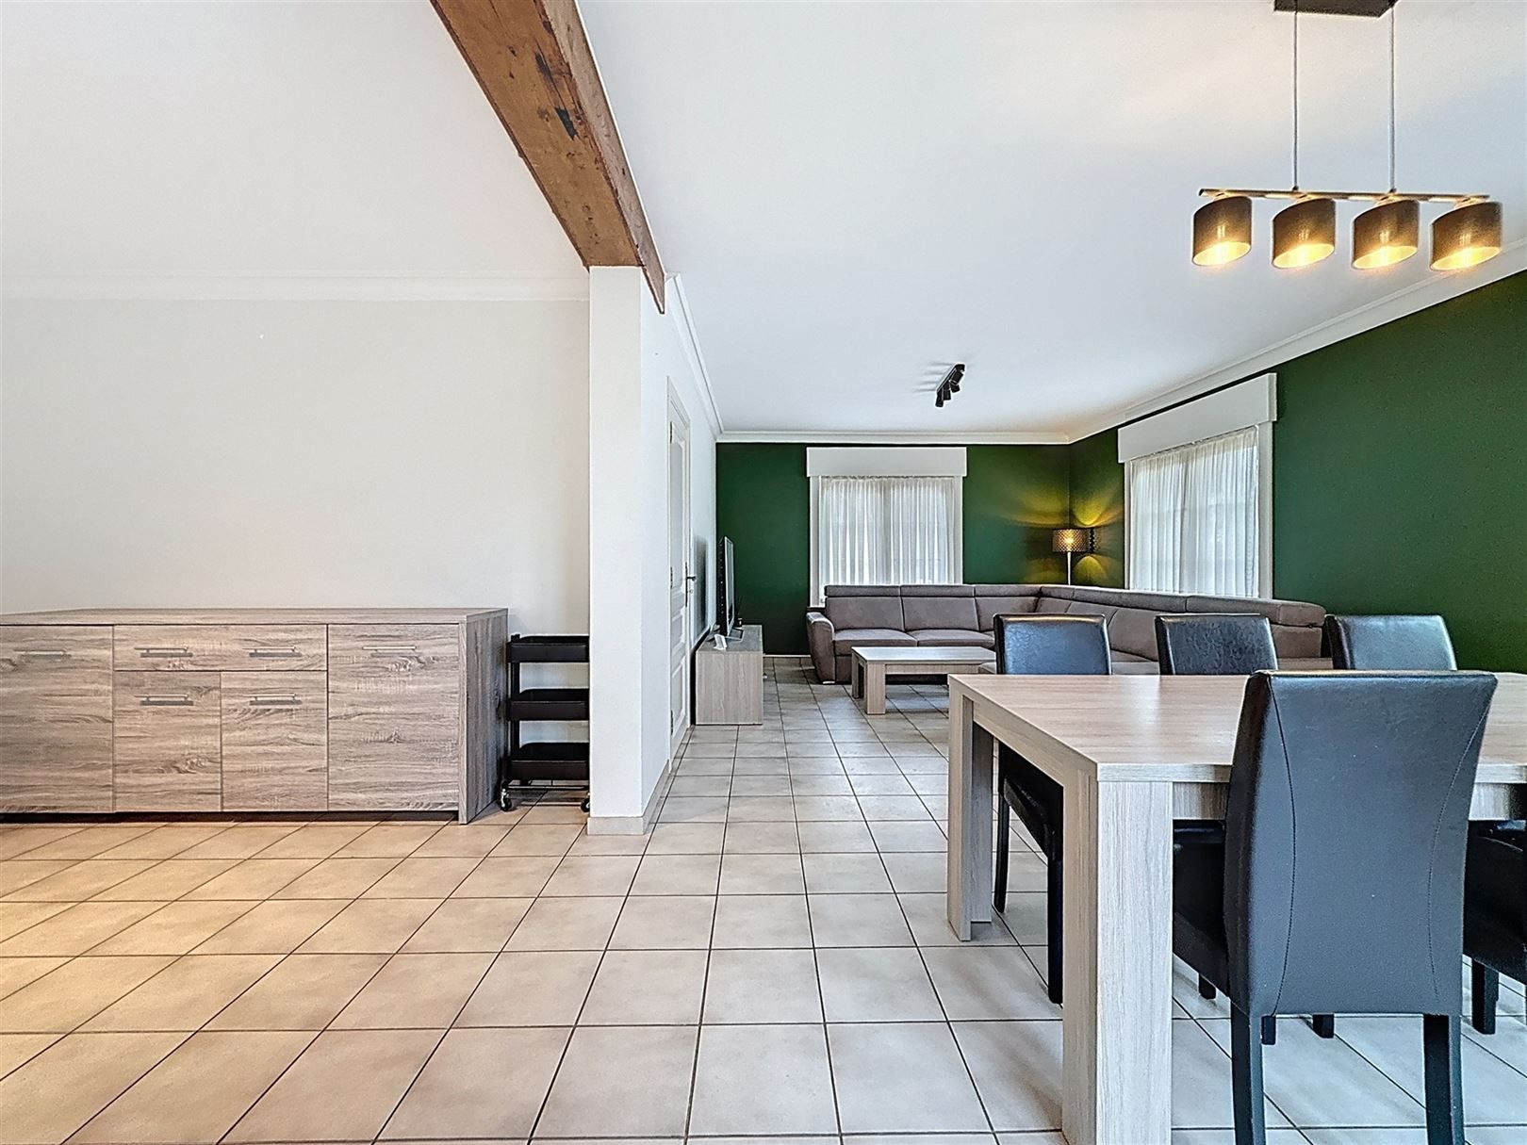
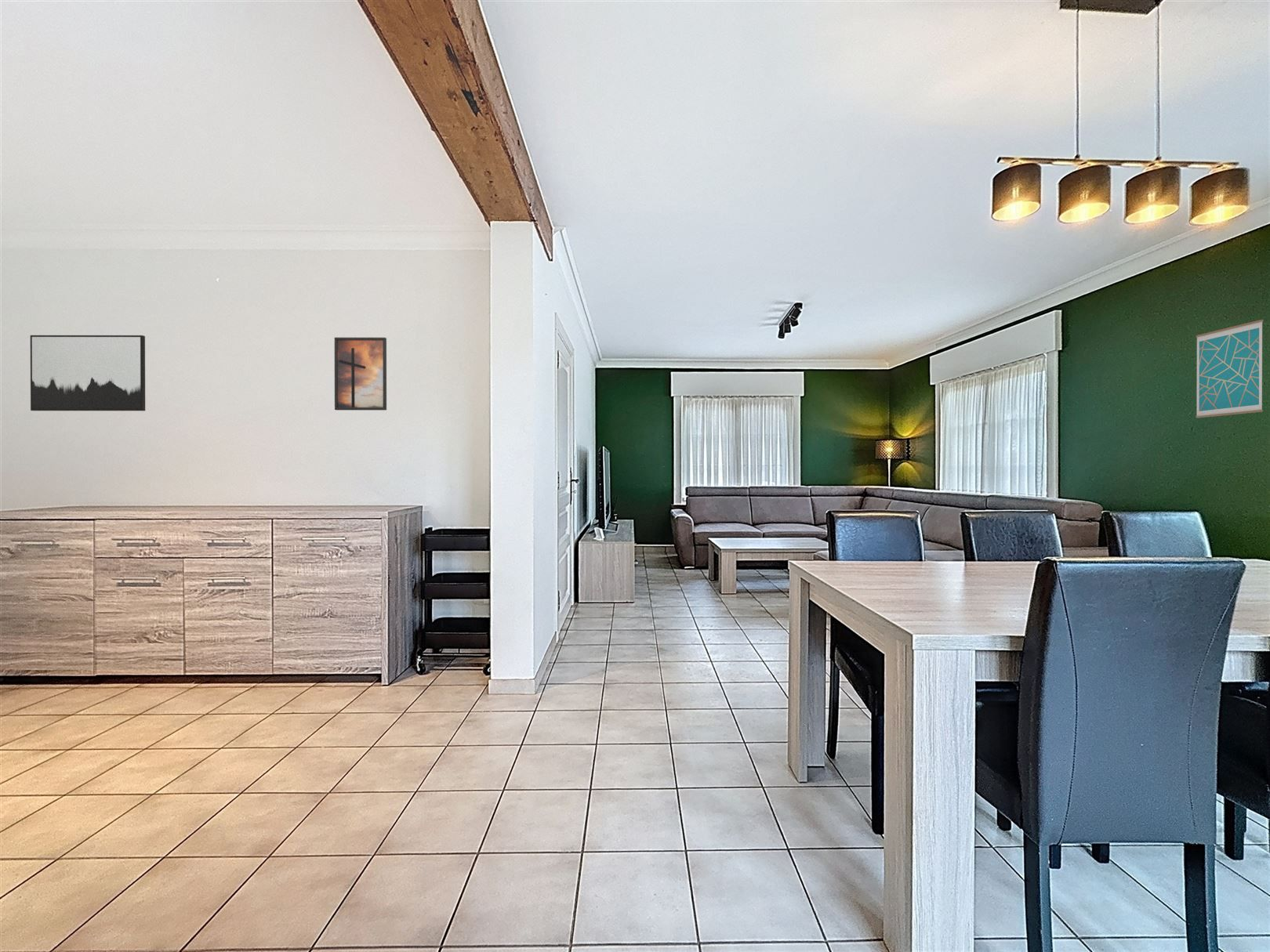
+ wall art [30,335,146,411]
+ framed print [334,337,387,411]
+ wall art [1195,319,1264,418]
